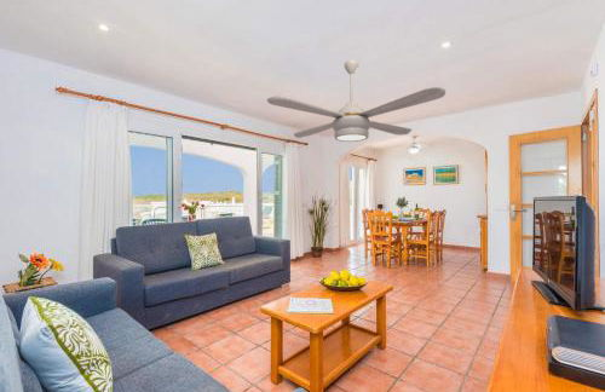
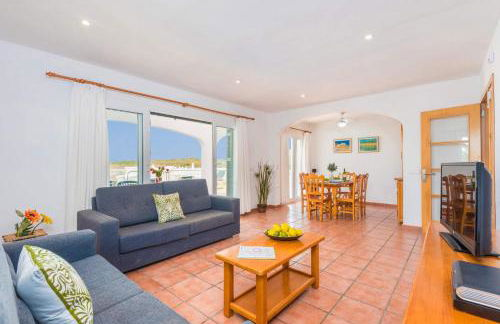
- ceiling fan [266,59,446,143]
